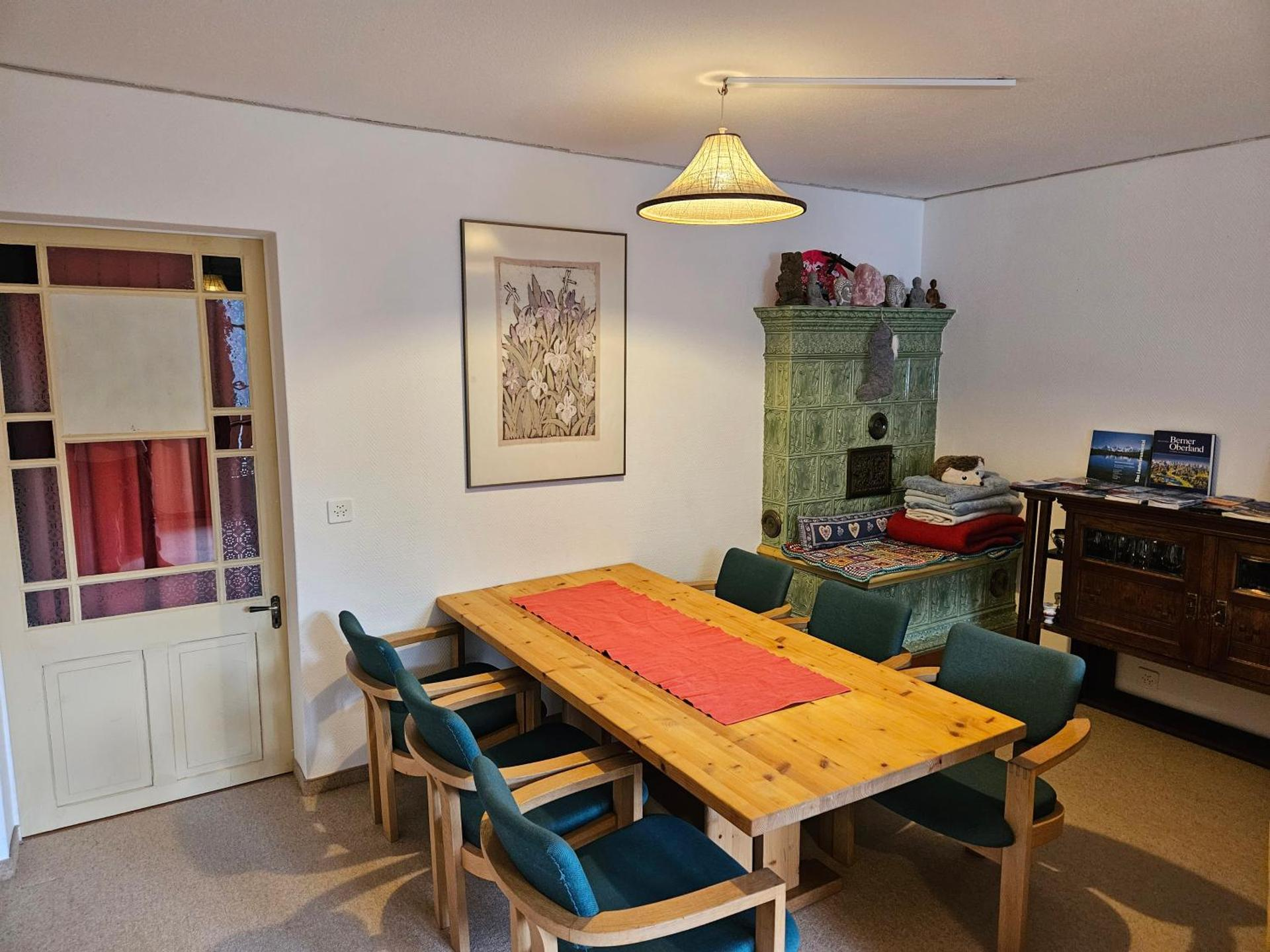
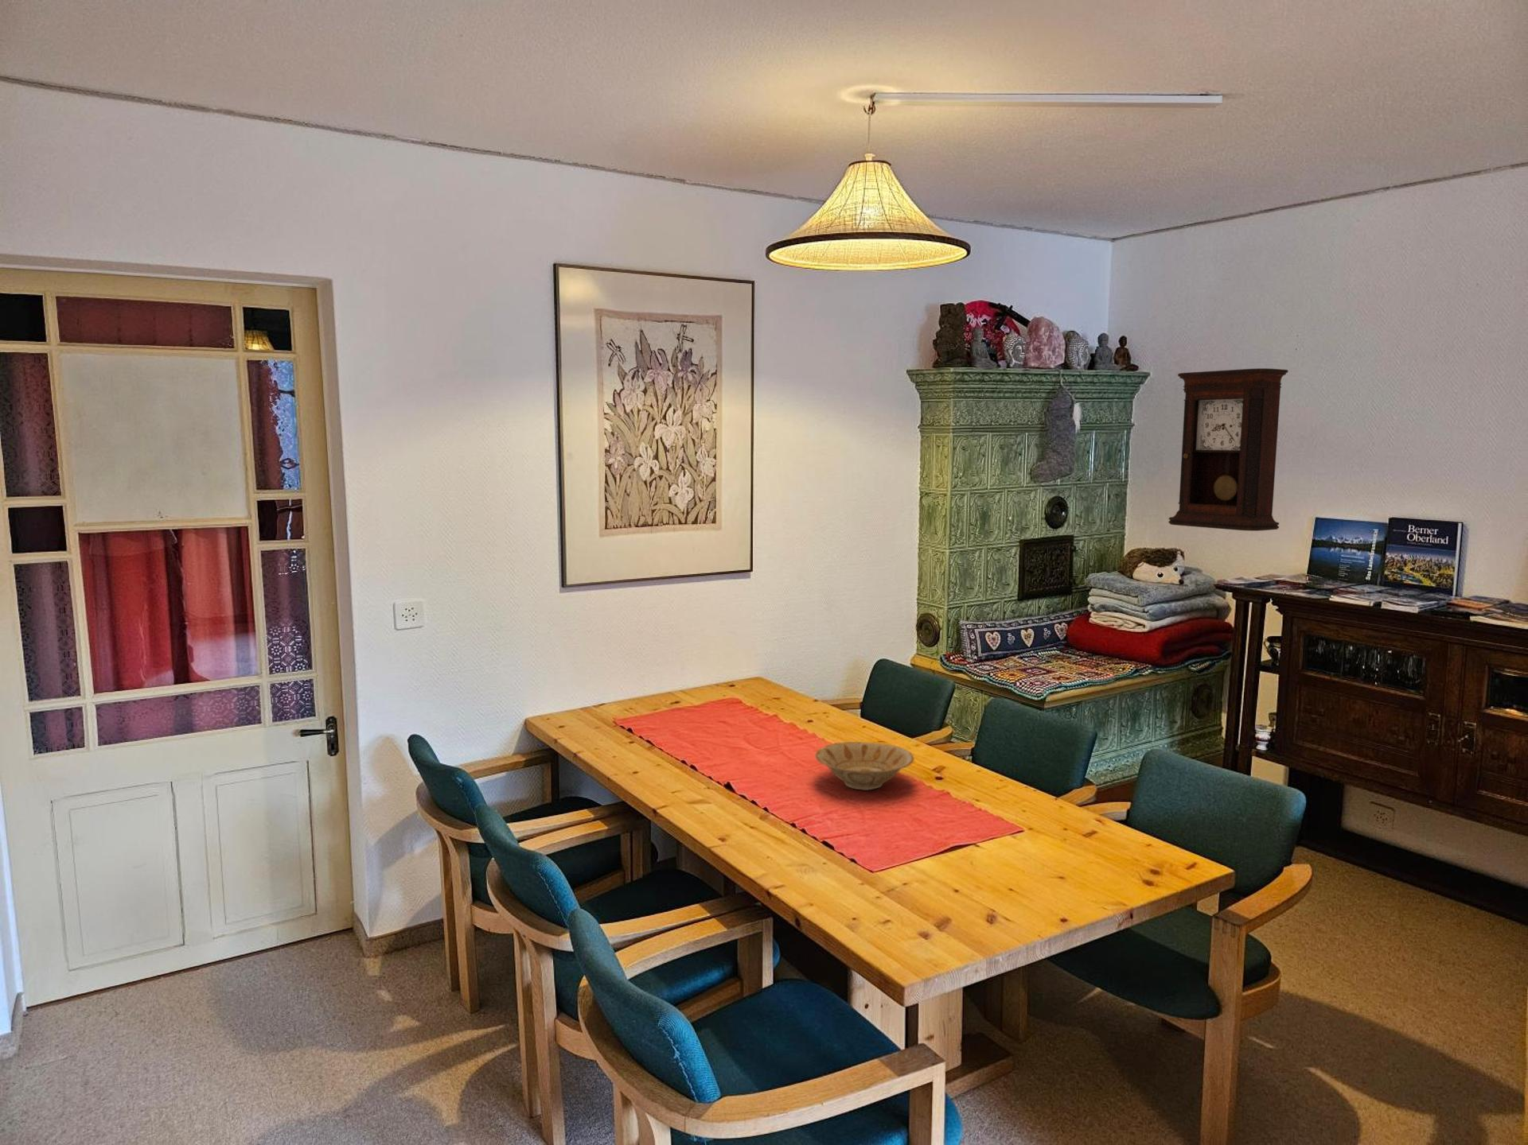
+ pendulum clock [1167,367,1290,532]
+ bowl [815,741,914,791]
